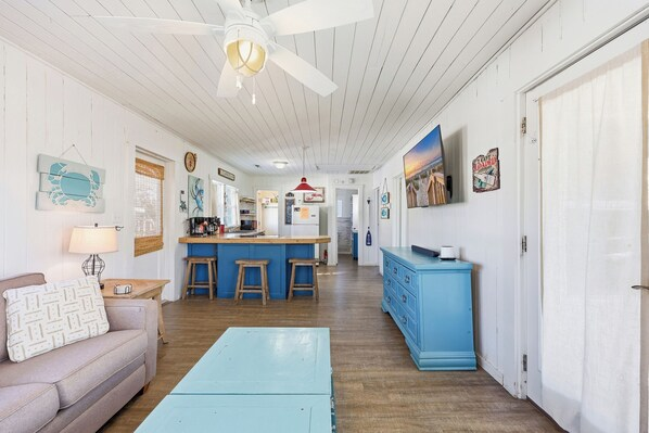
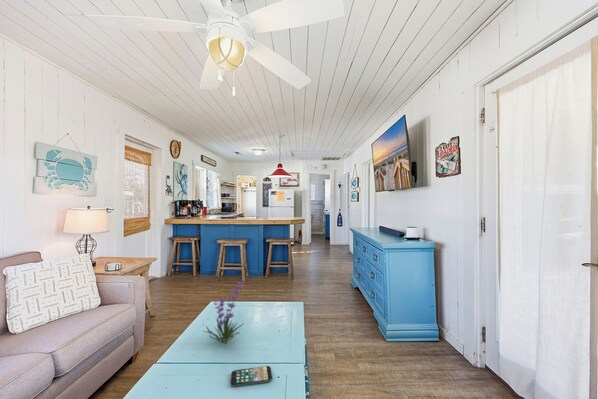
+ plant [203,281,245,346]
+ smartphone [230,365,273,388]
